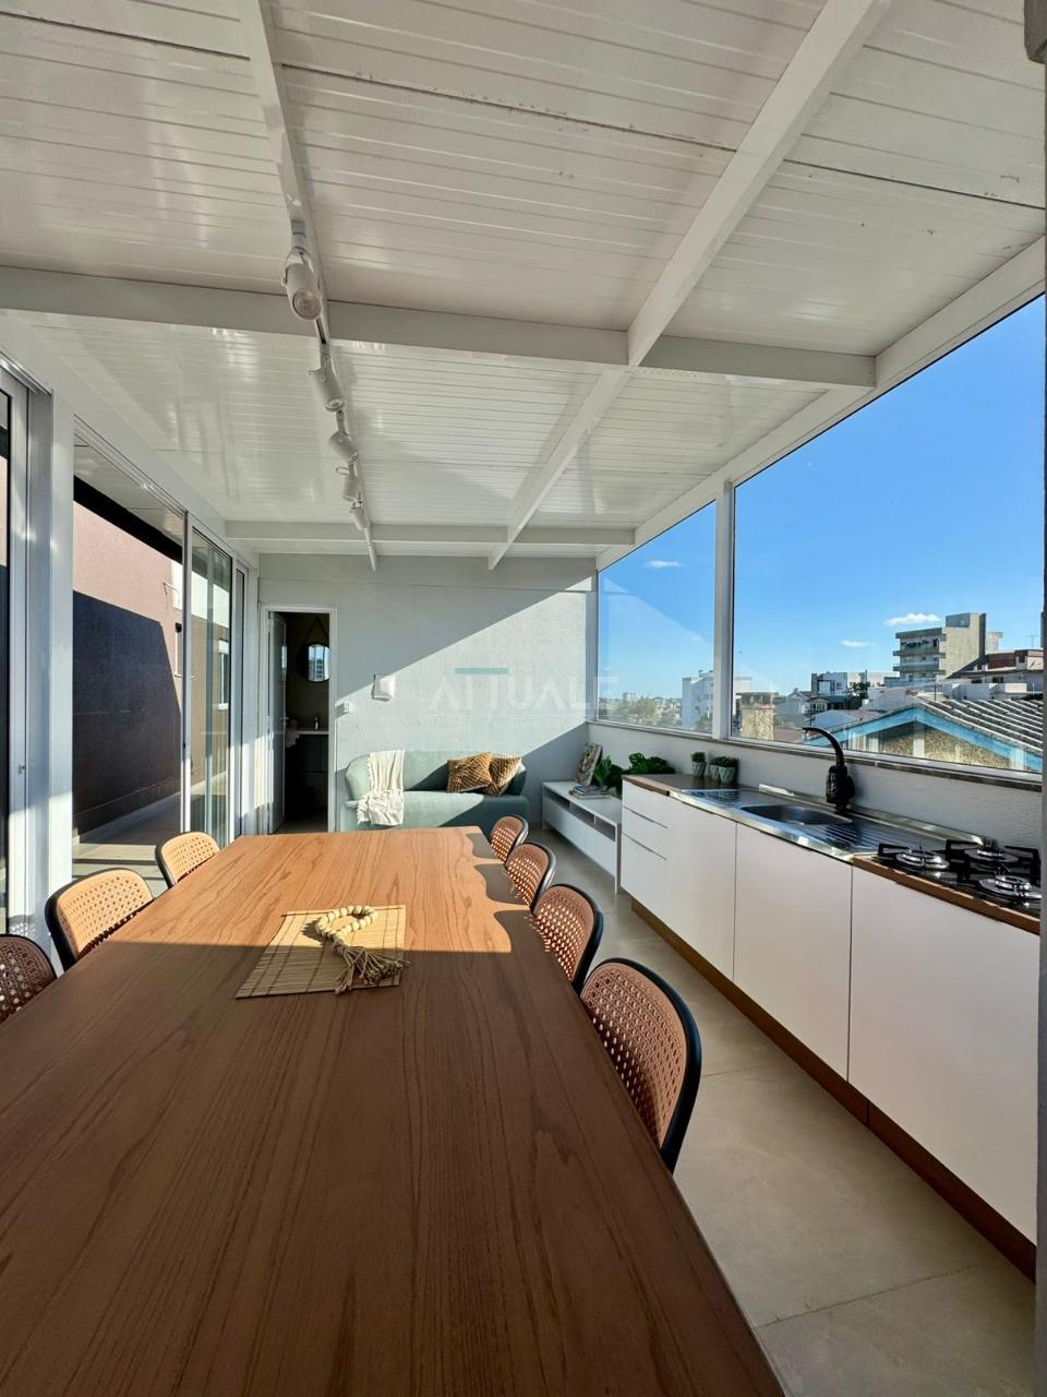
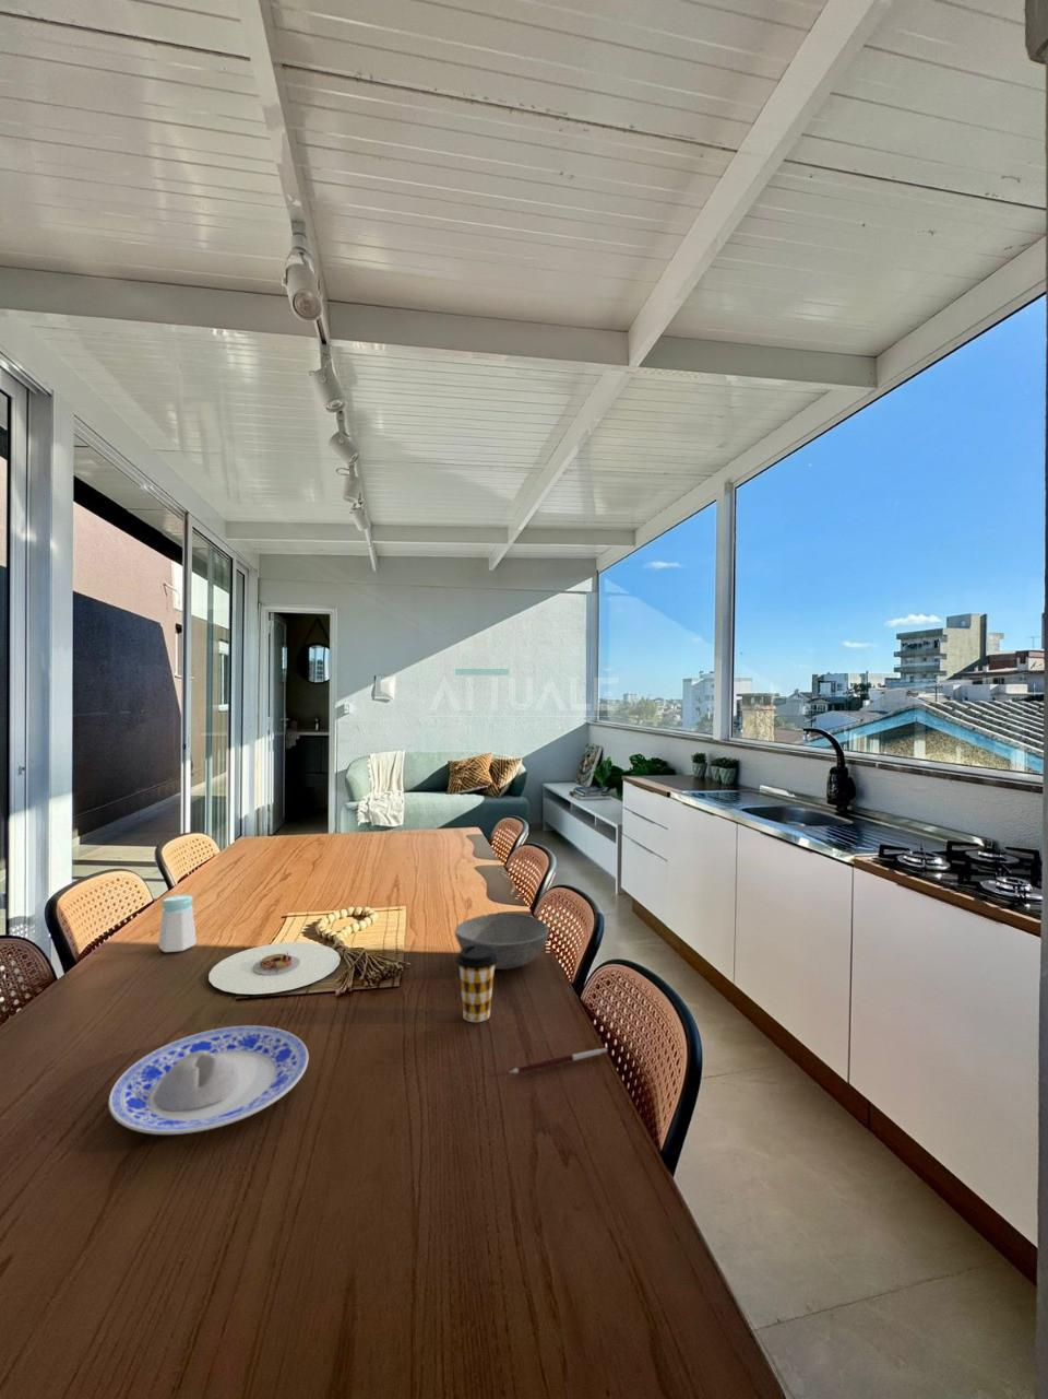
+ plate [107,1026,310,1136]
+ coffee cup [456,944,498,1023]
+ plate [207,941,341,996]
+ bowl [455,911,550,970]
+ salt shaker [159,893,197,953]
+ pen [509,1048,608,1074]
